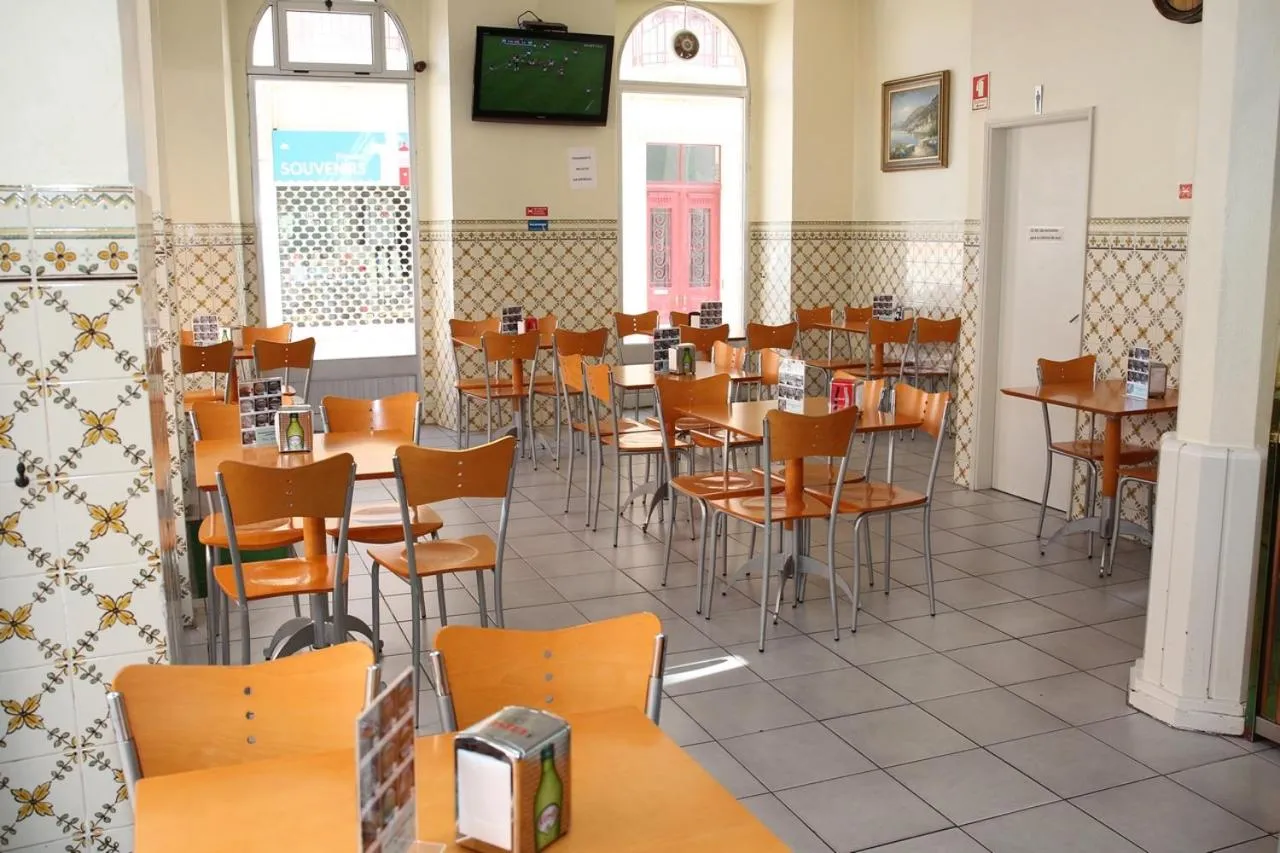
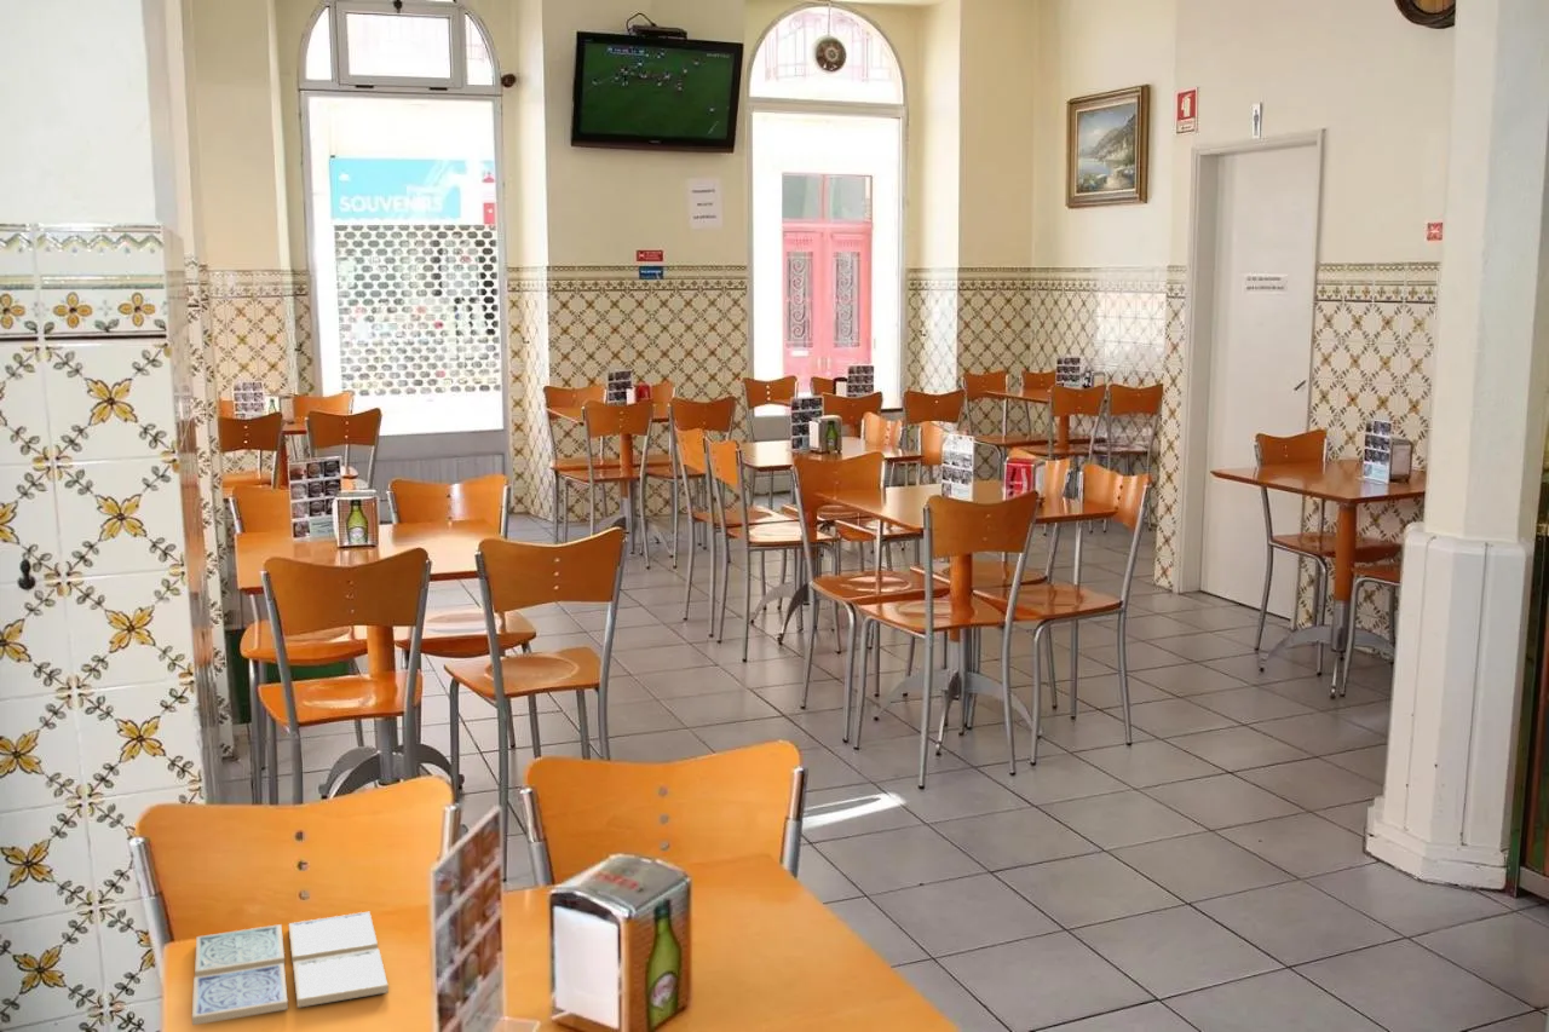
+ drink coaster [191,911,390,1026]
